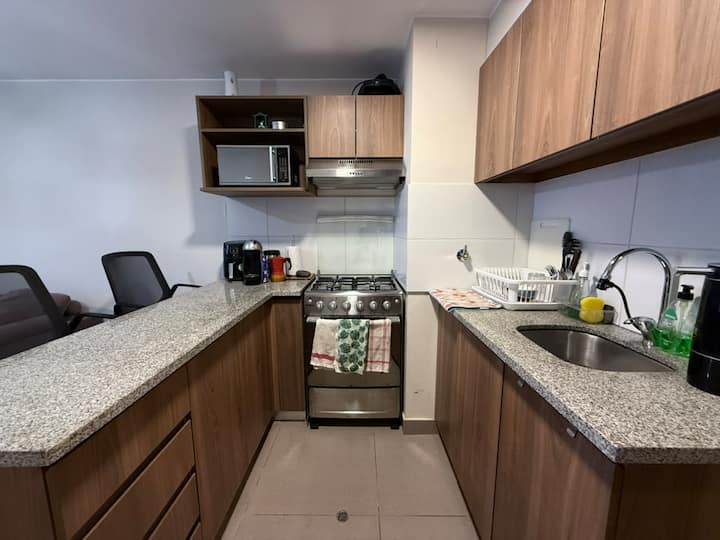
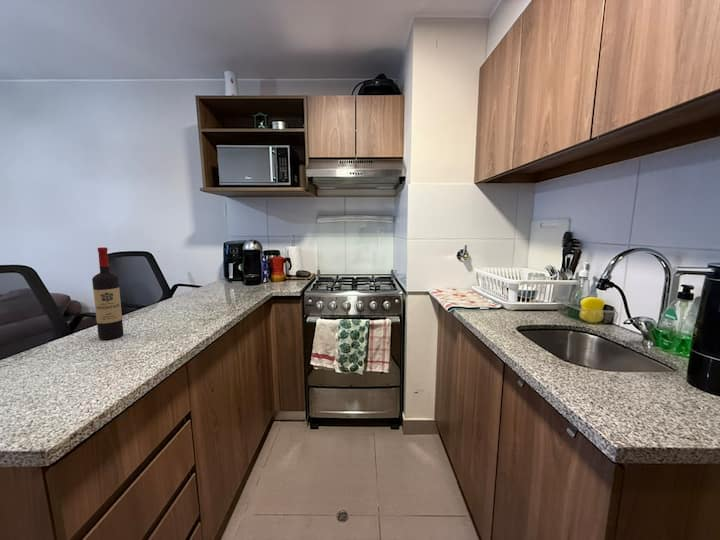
+ wine bottle [91,246,125,340]
